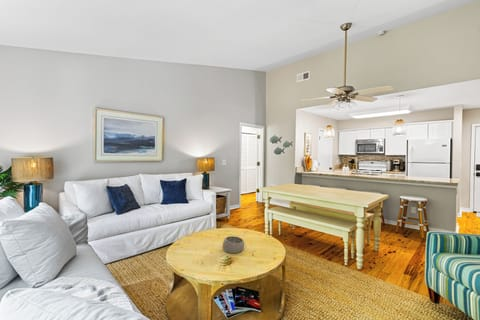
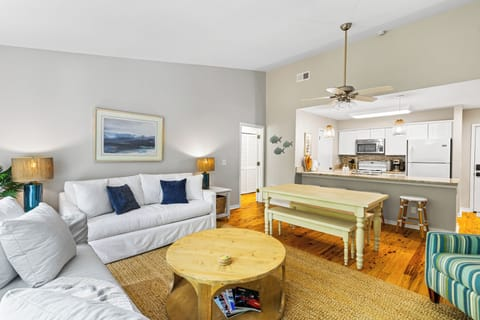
- bowl [222,235,245,254]
